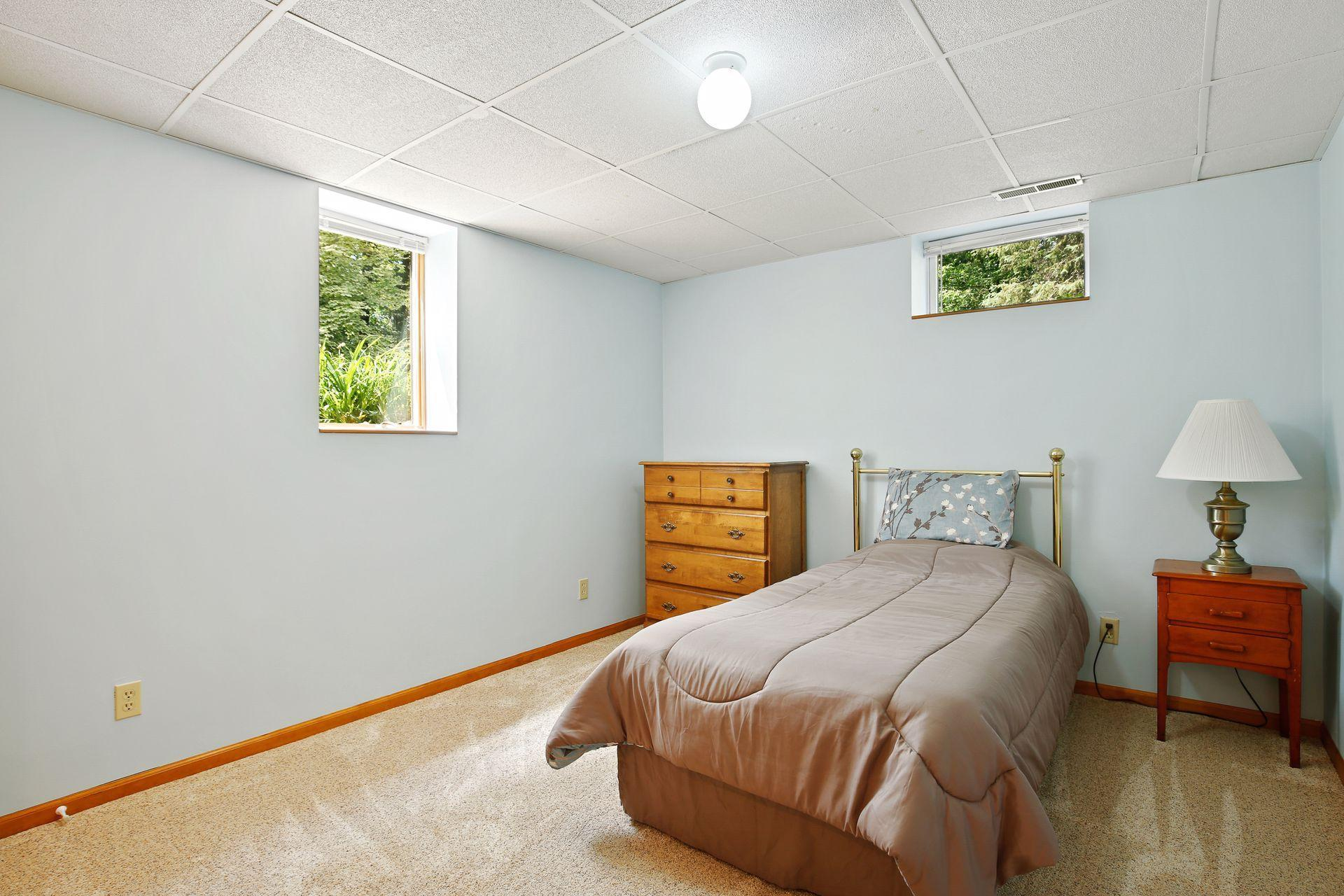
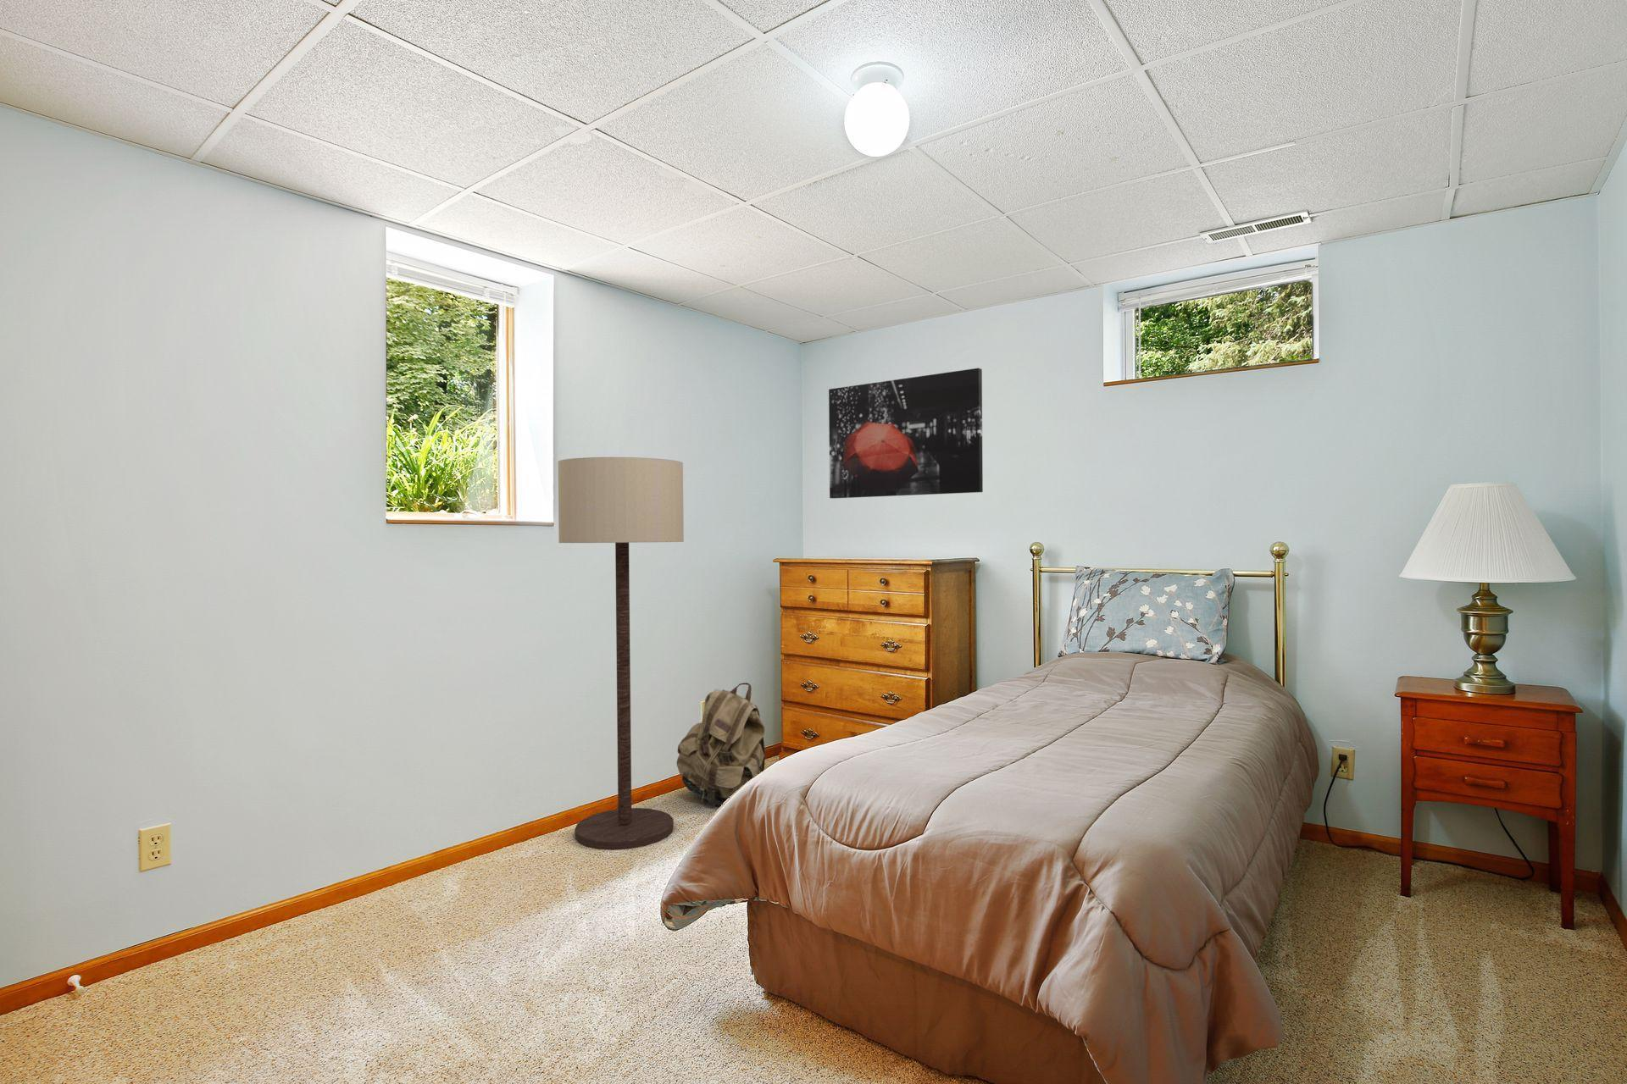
+ wall art [828,368,984,500]
+ floor lamp [557,456,685,851]
+ backpack [677,681,766,808]
